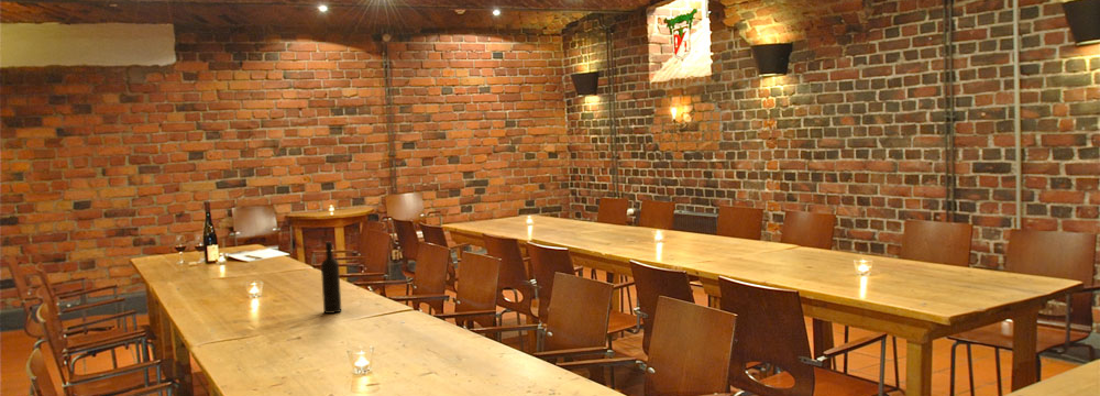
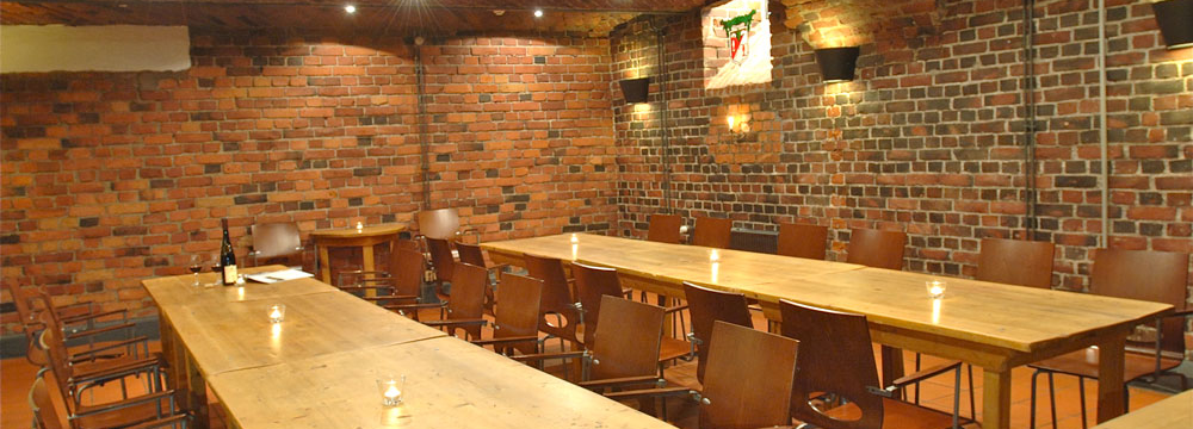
- wine bottle [320,241,342,315]
